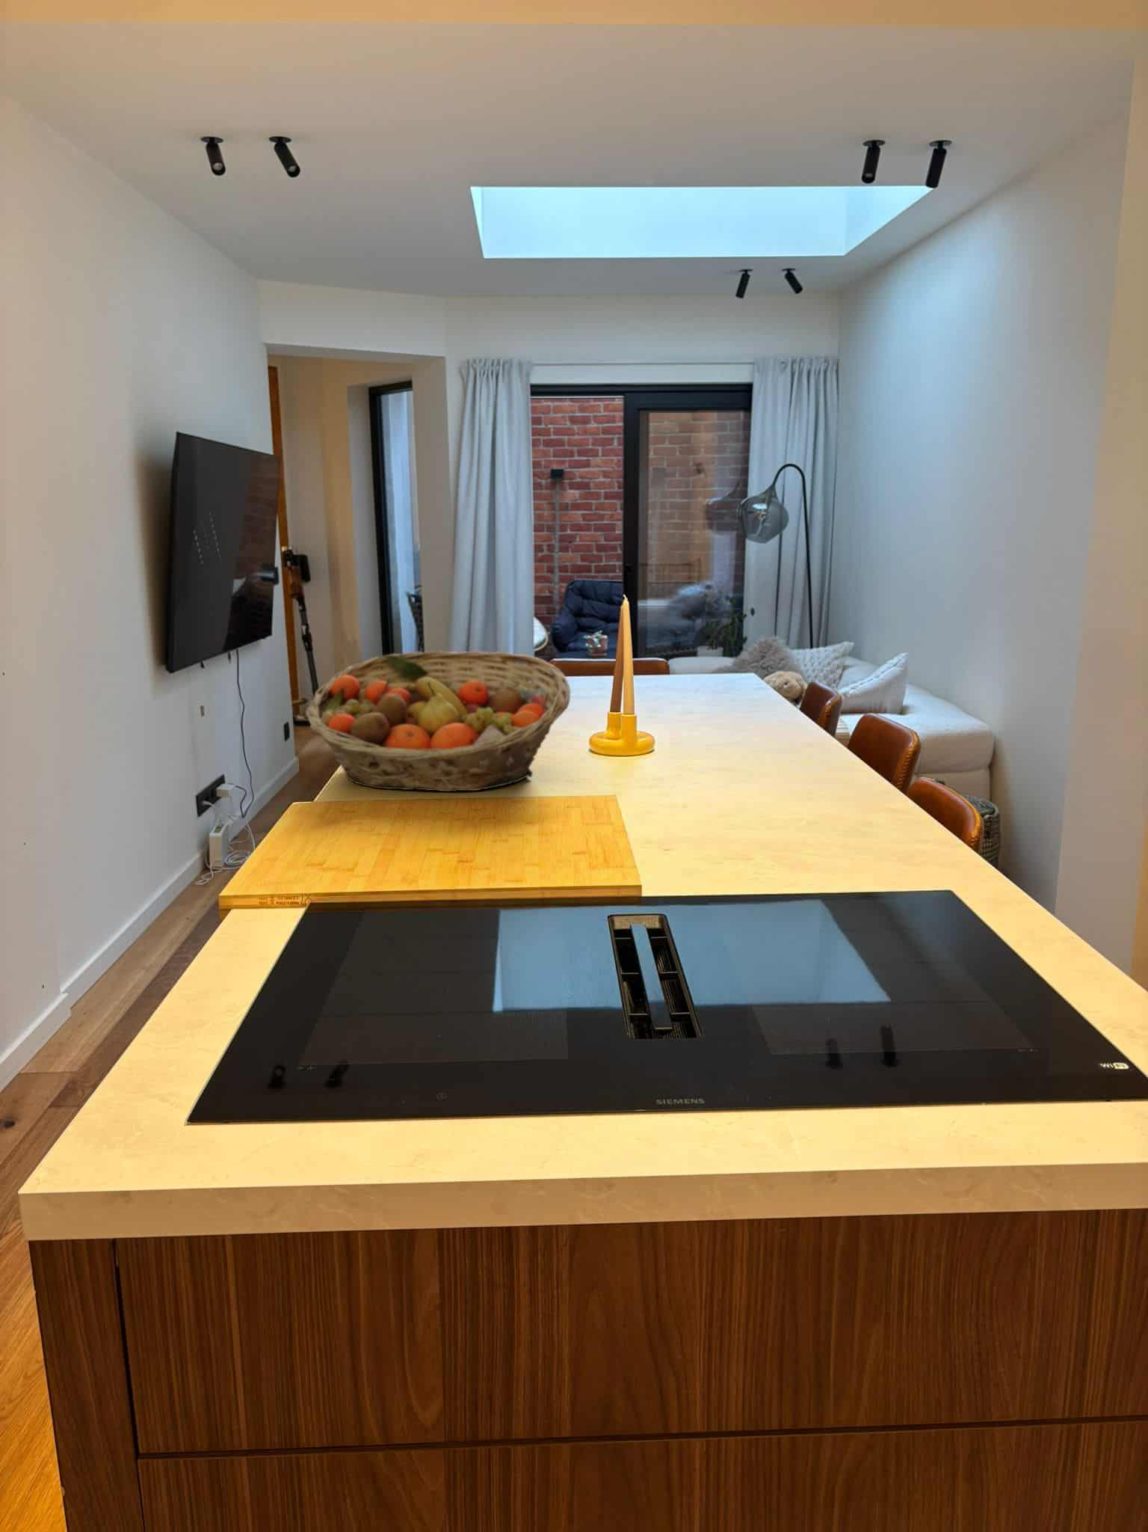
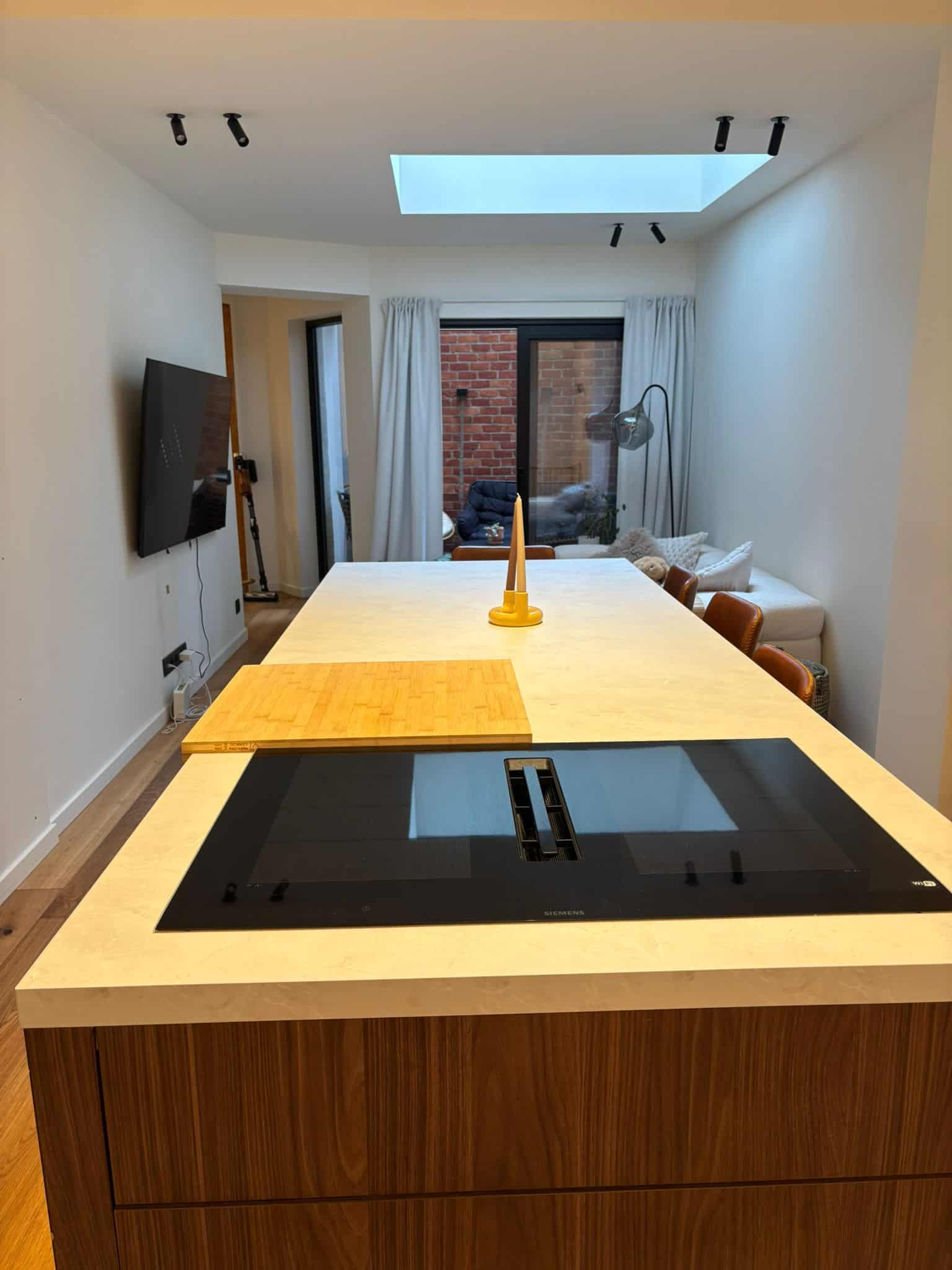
- fruit basket [305,651,572,793]
